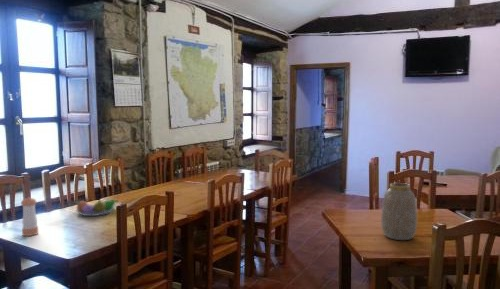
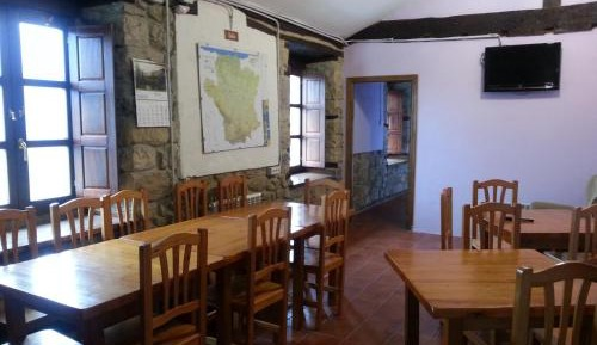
- pepper shaker [20,196,39,237]
- vase [380,182,418,241]
- fruit bowl [75,199,119,217]
